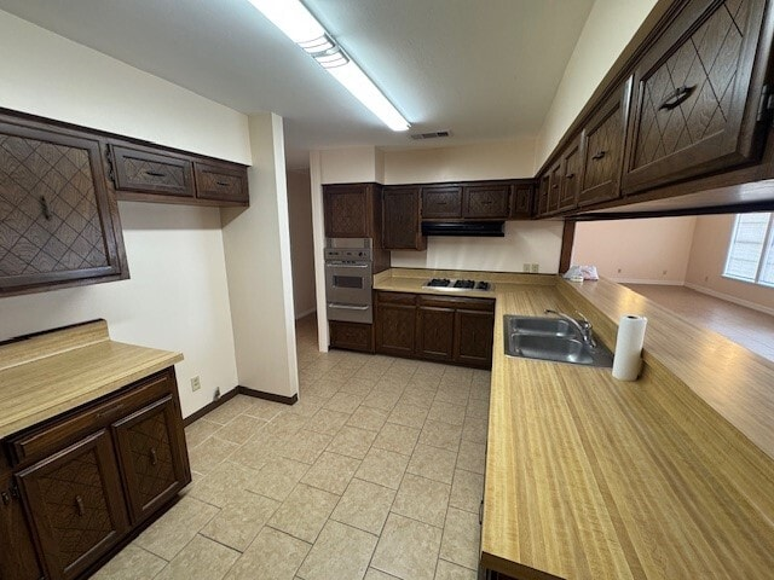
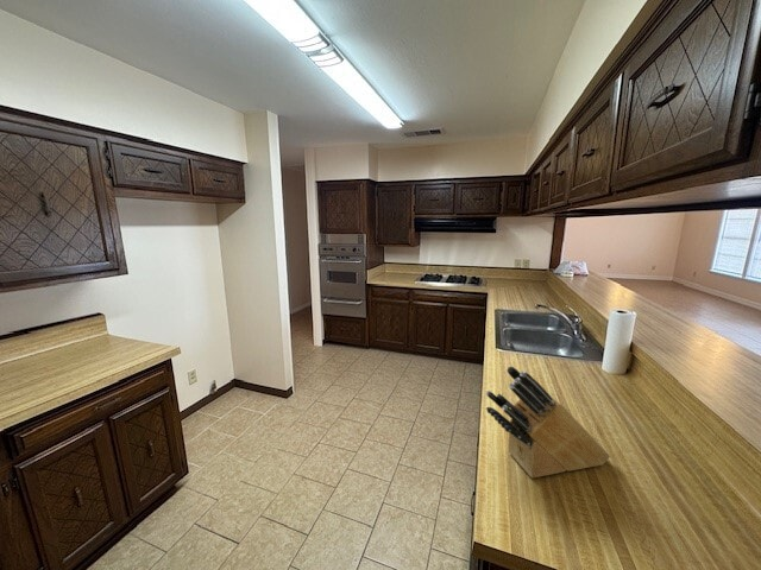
+ knife block [485,366,611,479]
